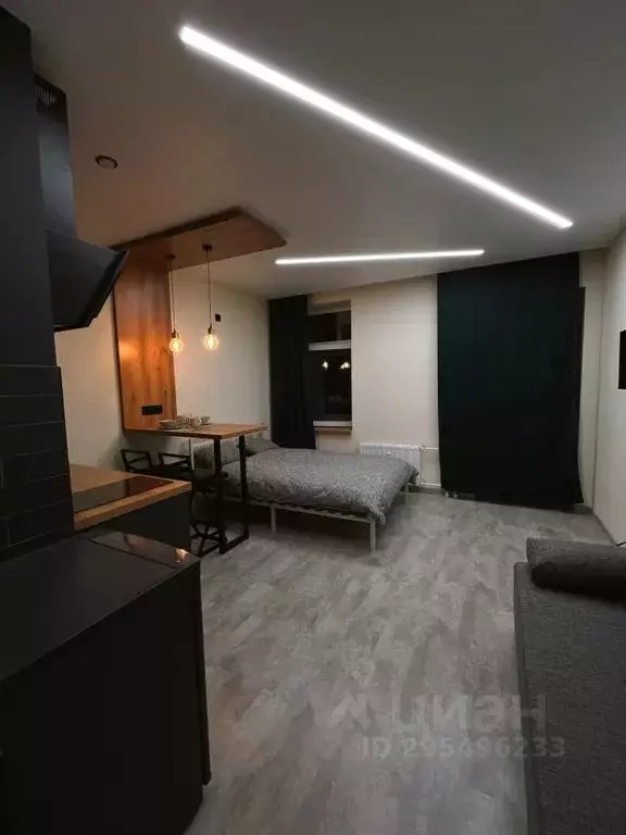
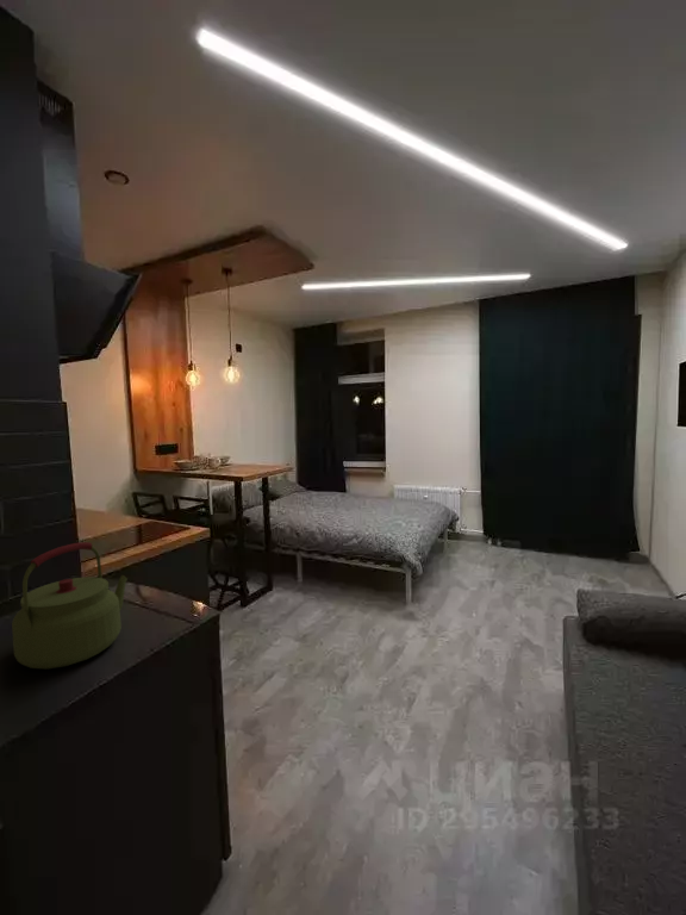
+ kettle [11,541,129,671]
